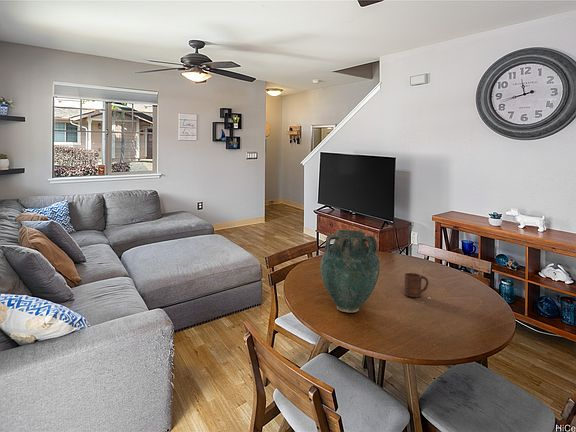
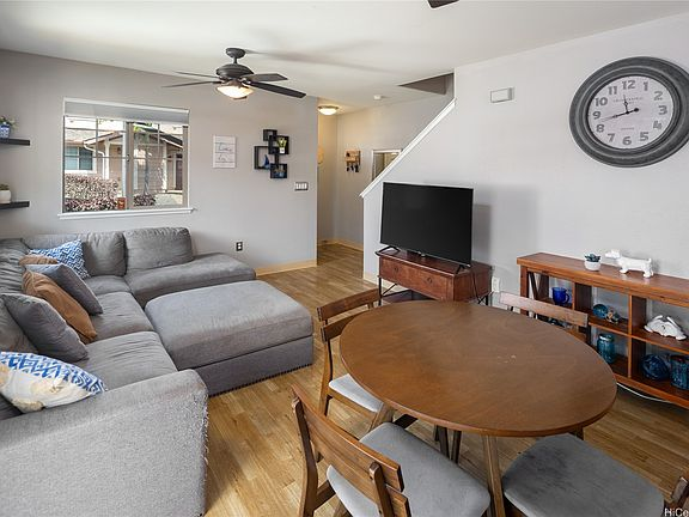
- vase [319,229,381,314]
- cup [403,272,429,298]
